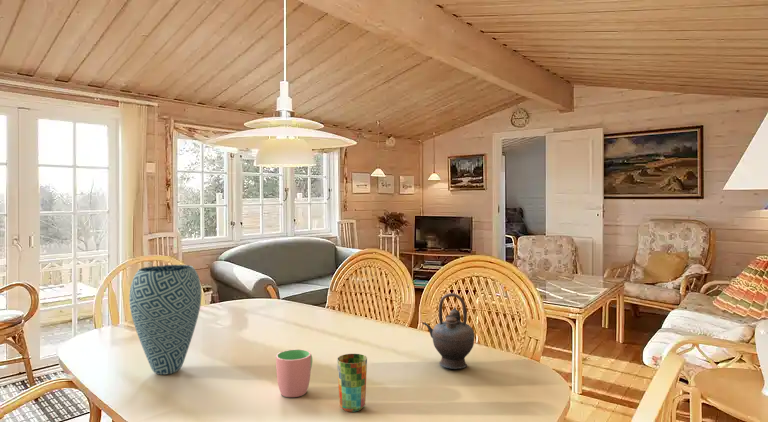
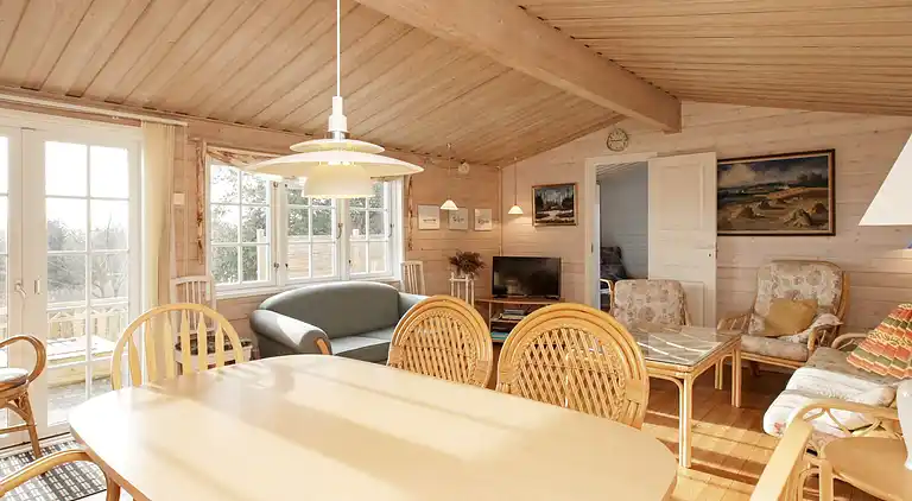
- vase [128,264,202,376]
- teapot [422,292,475,370]
- cup [275,348,313,398]
- cup [336,353,368,413]
